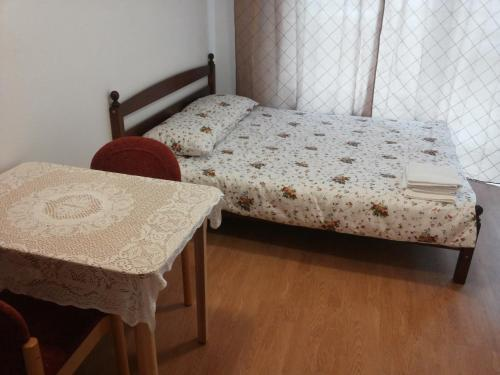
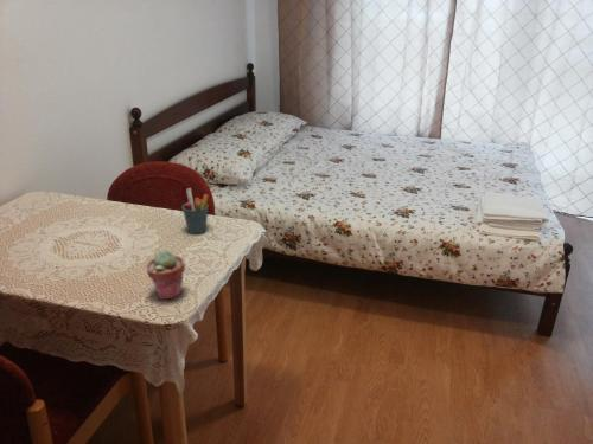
+ potted succulent [145,250,186,301]
+ pen holder [181,187,210,234]
